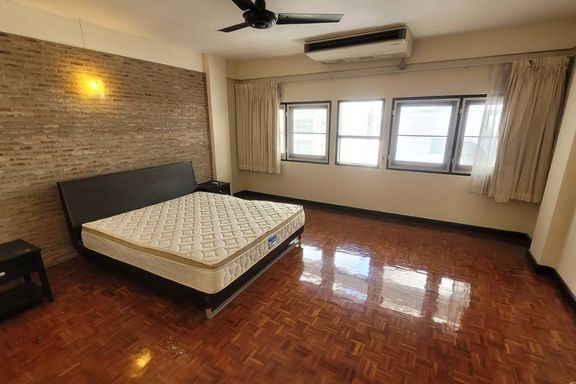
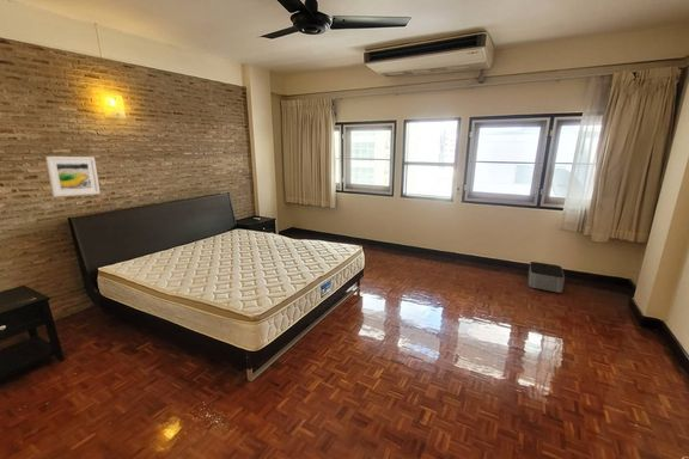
+ storage bin [528,261,566,294]
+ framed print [44,155,102,198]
